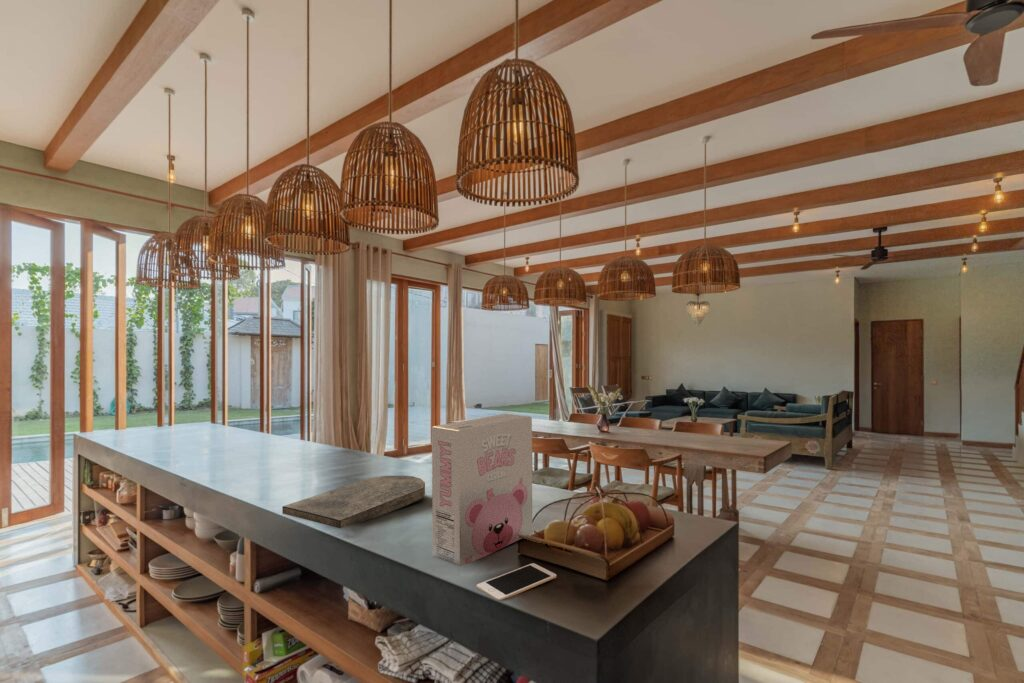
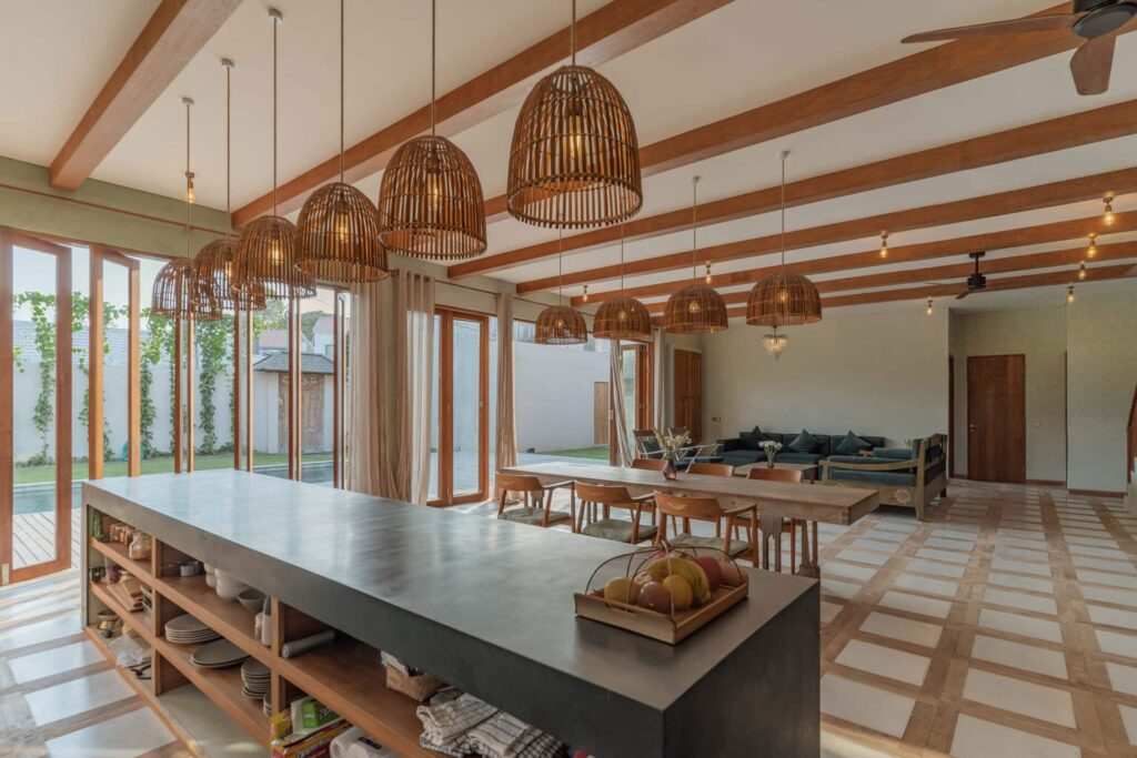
- cereal box [431,413,533,567]
- cutting board [281,474,426,529]
- cell phone [476,562,557,601]
